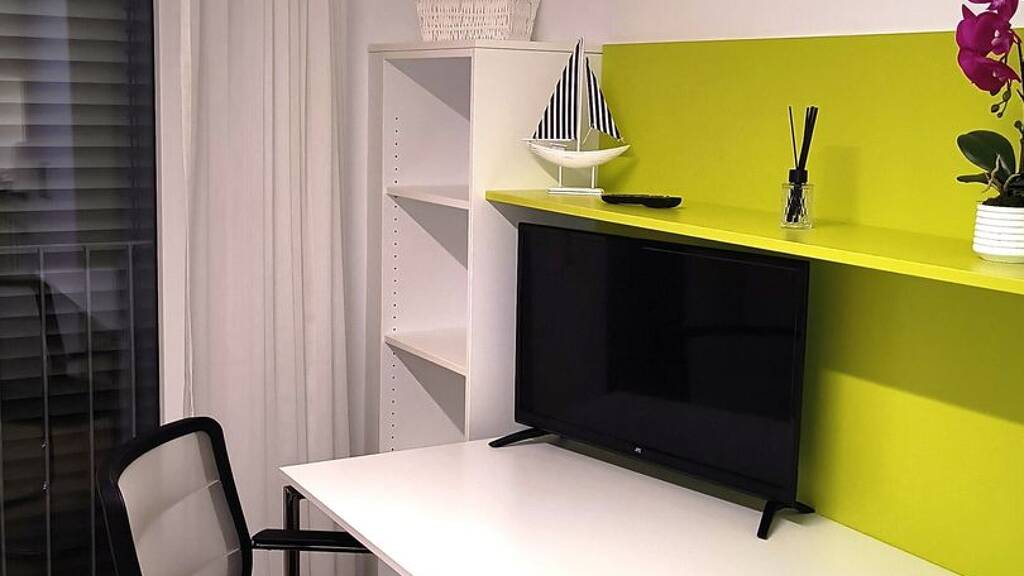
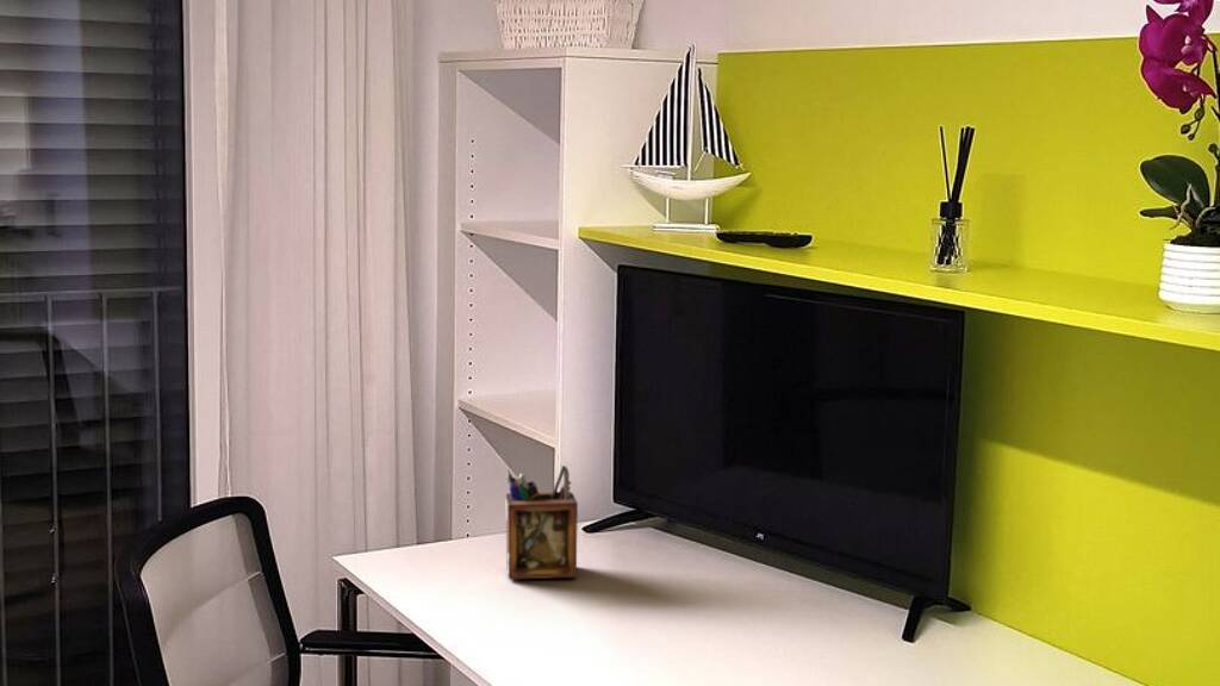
+ desk organizer [505,464,579,580]
